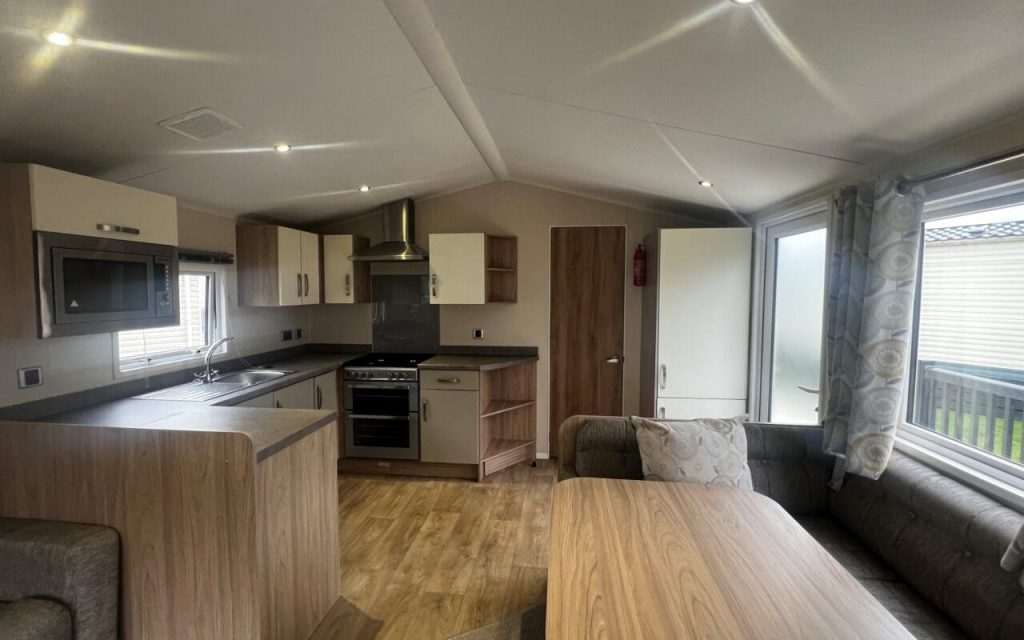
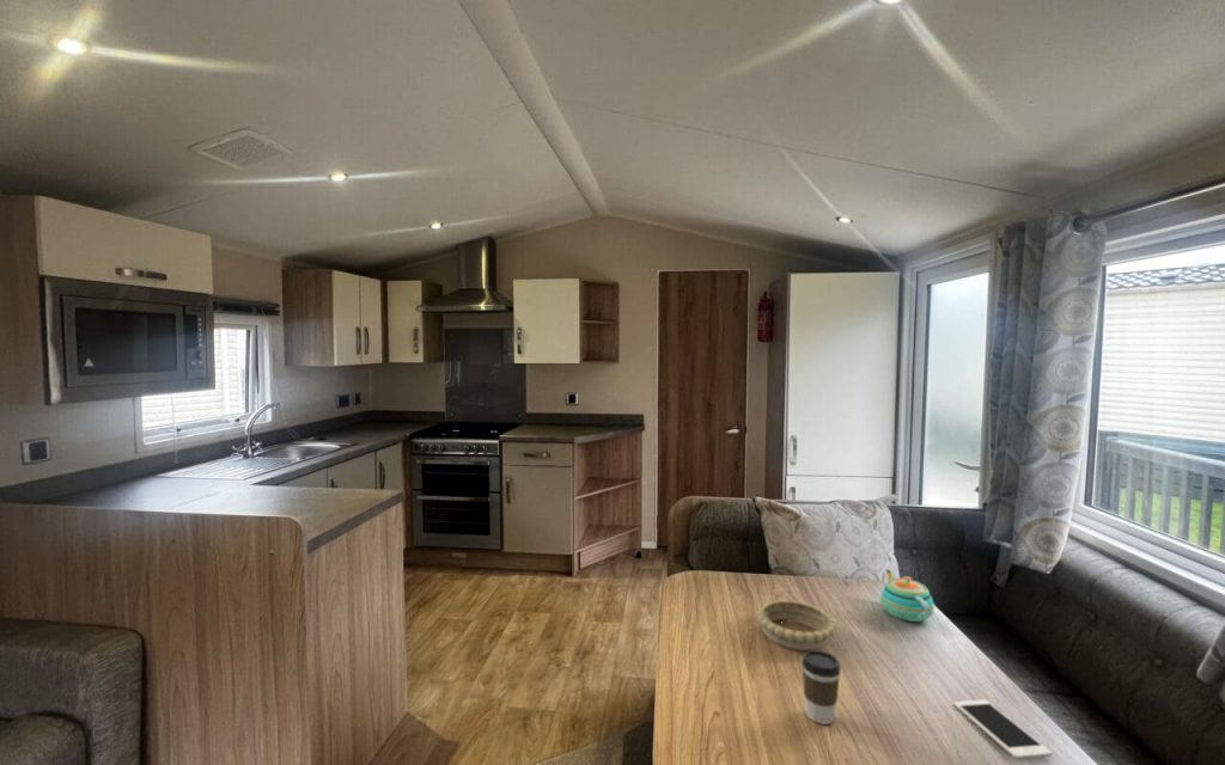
+ cell phone [952,698,1054,760]
+ teapot [879,568,935,623]
+ decorative bowl [755,599,837,651]
+ coffee cup [800,649,842,726]
